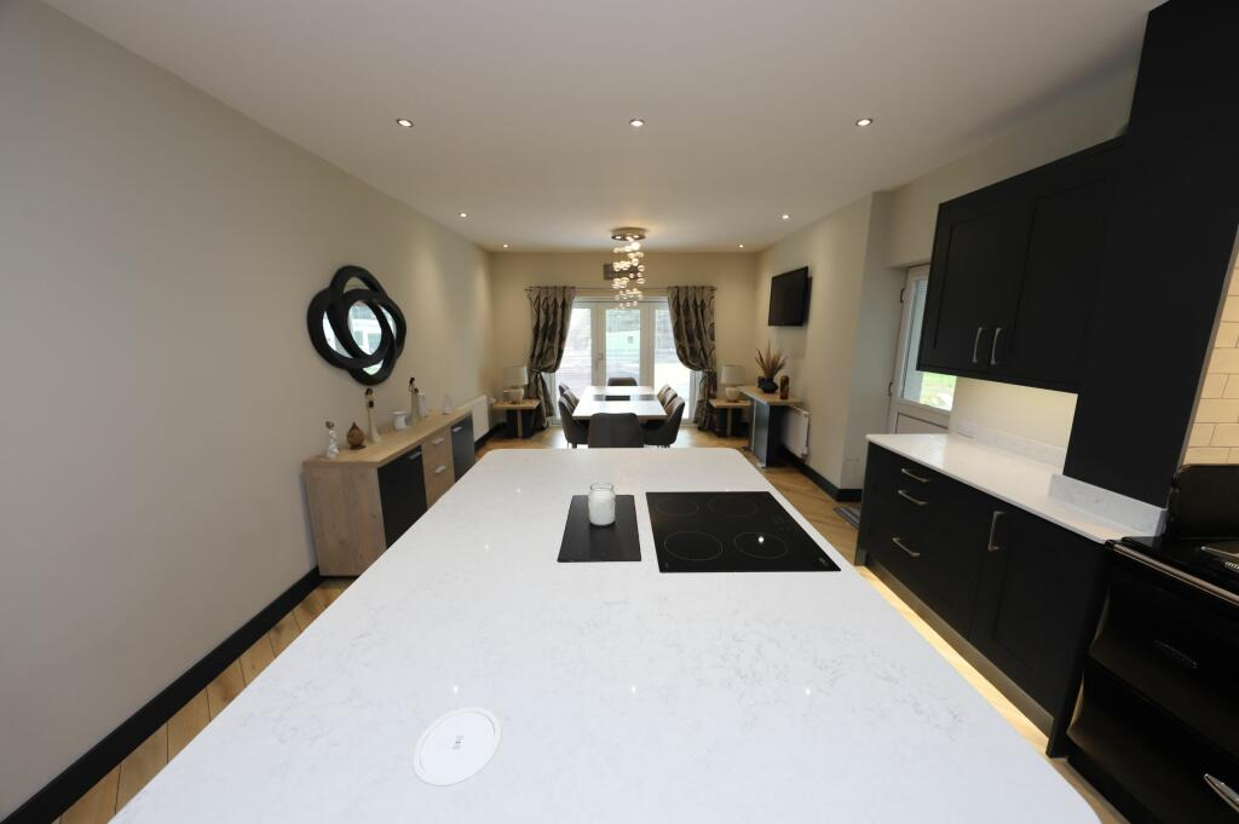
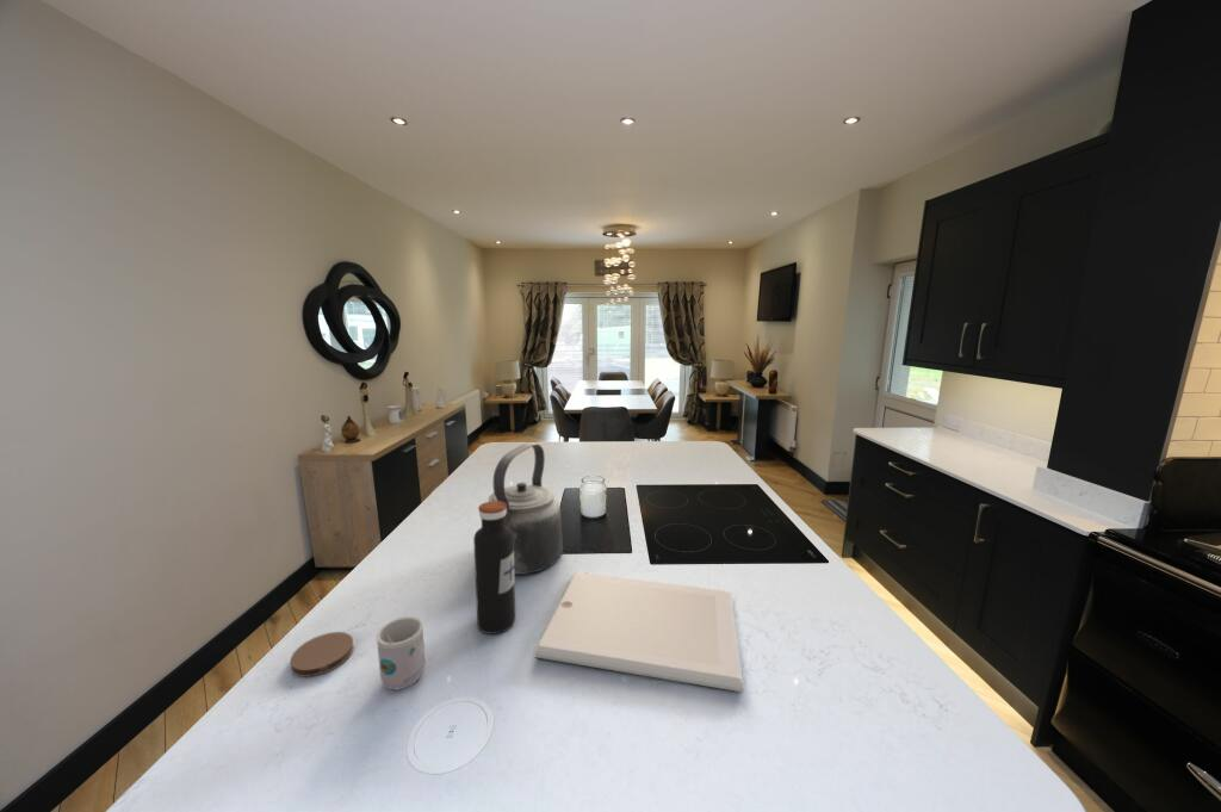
+ coaster [289,631,355,678]
+ kettle [488,442,564,576]
+ mug [376,615,426,690]
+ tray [533,571,745,693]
+ water bottle [472,501,516,636]
